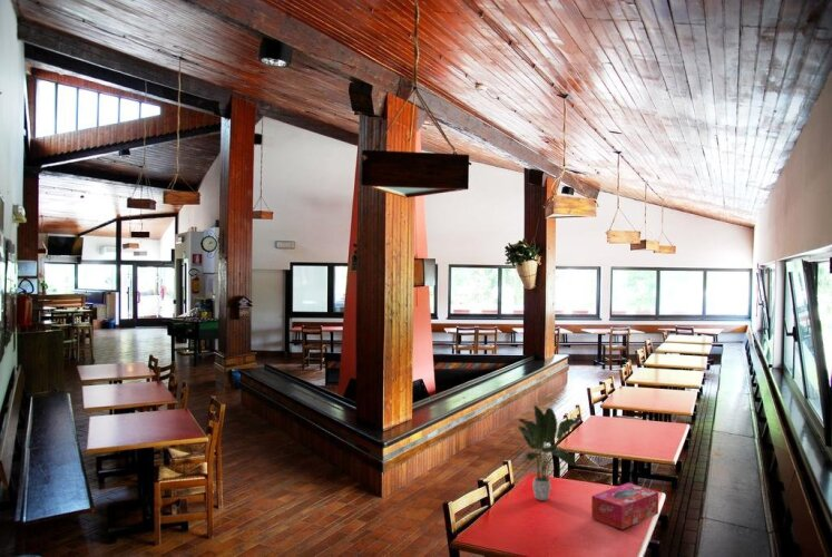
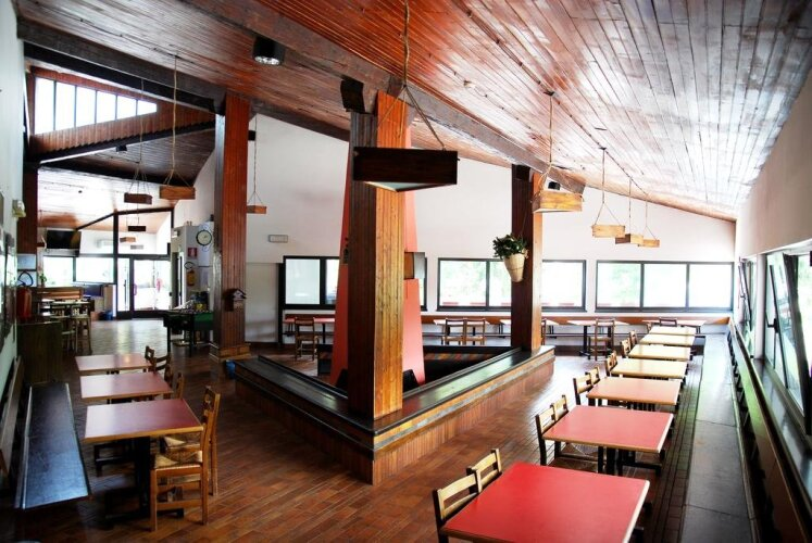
- potted plant [517,404,581,501]
- tissue box [590,481,659,530]
